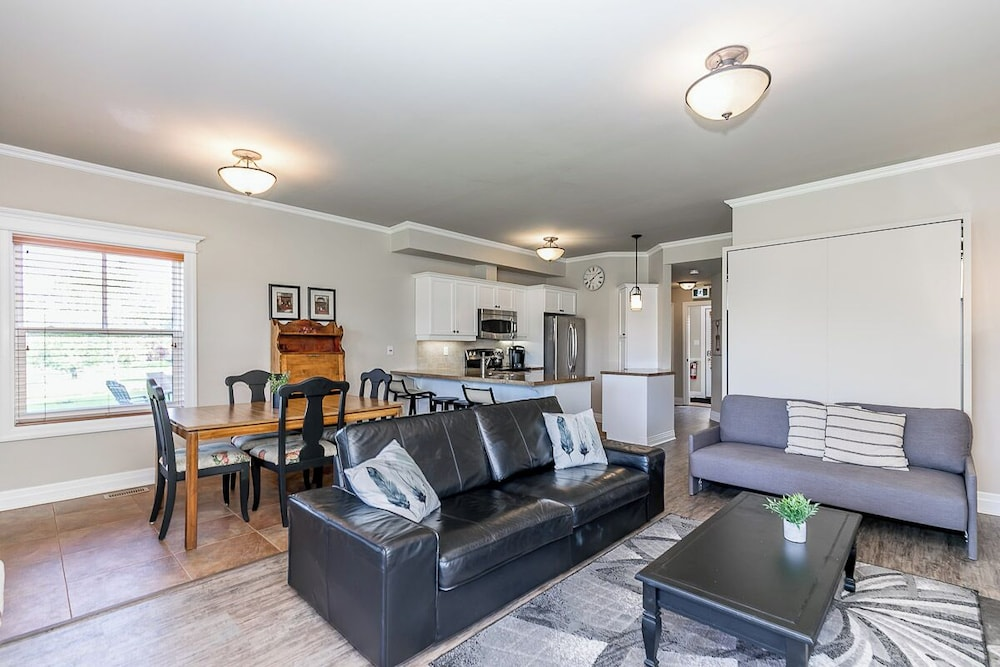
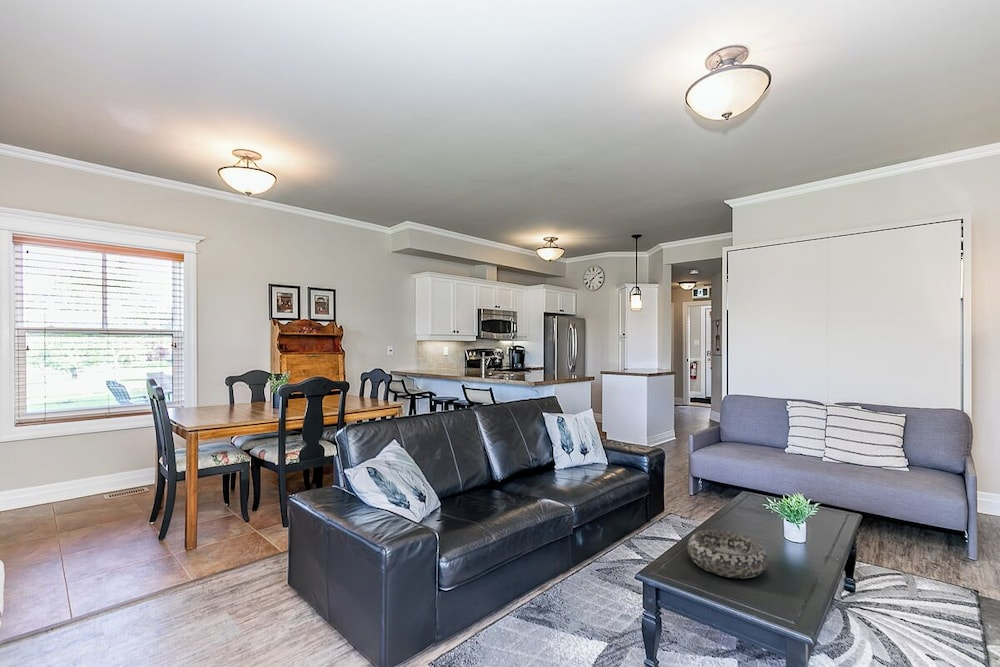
+ decorative bowl [687,529,769,579]
